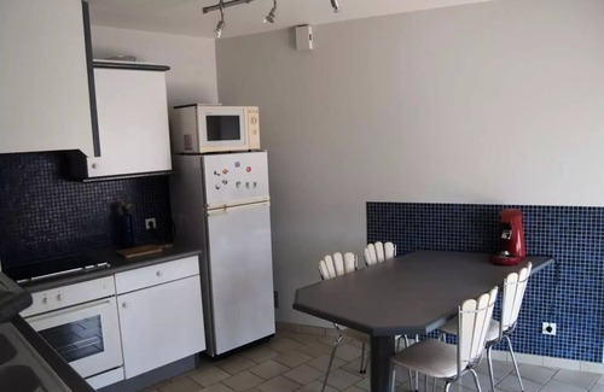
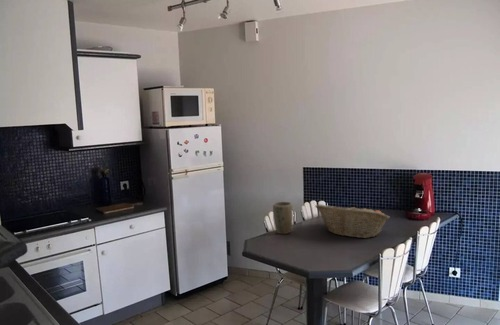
+ plant pot [272,201,294,235]
+ fruit basket [314,203,391,239]
